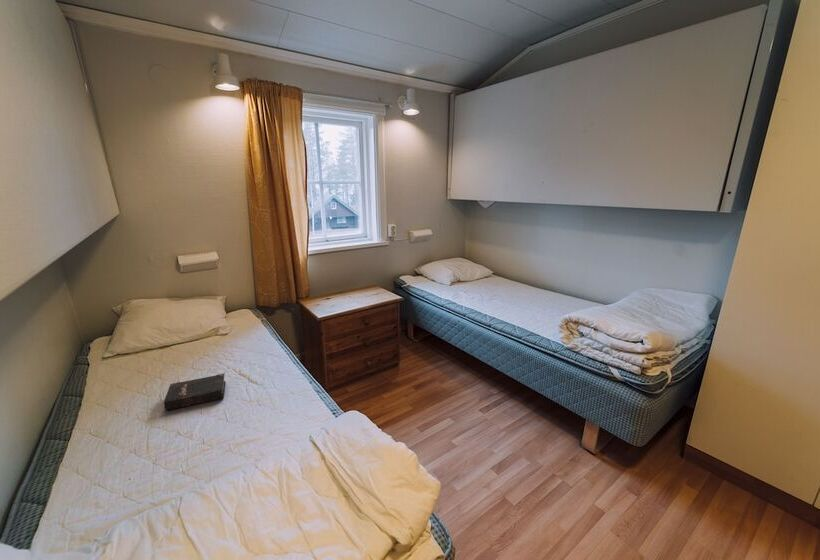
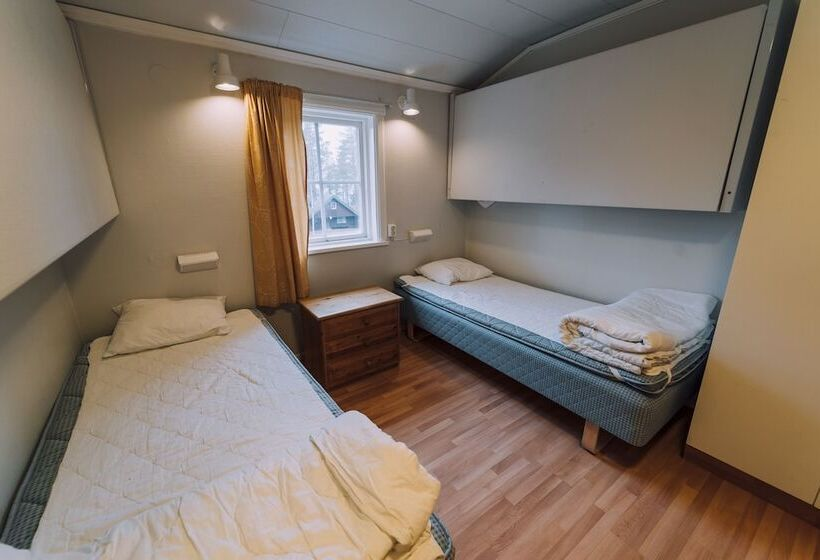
- hardback book [163,373,227,412]
